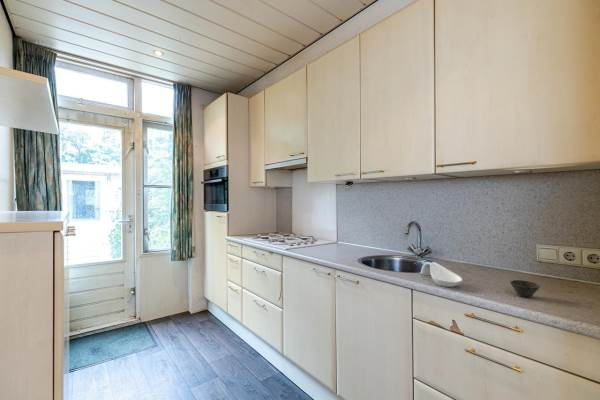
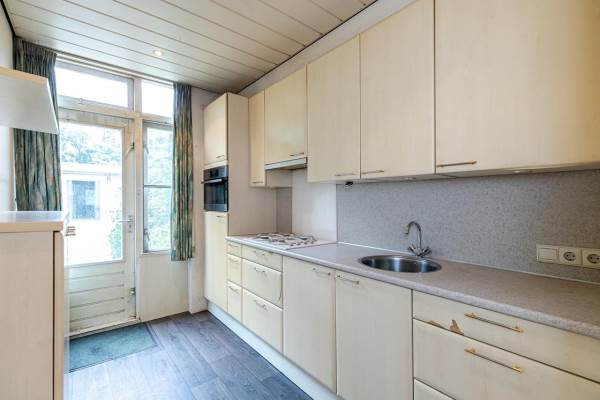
- spoon rest [420,261,463,288]
- cup [510,279,541,299]
